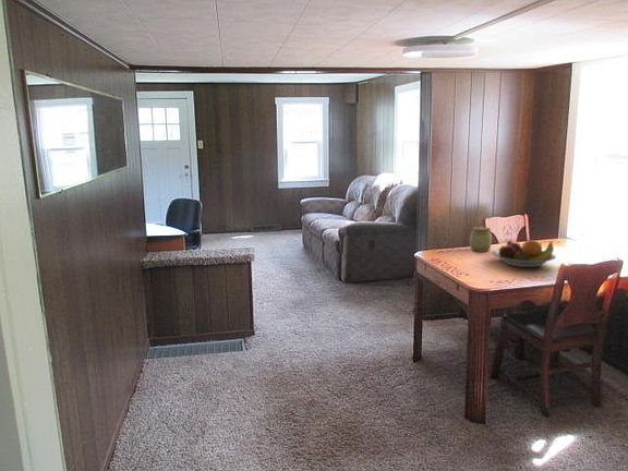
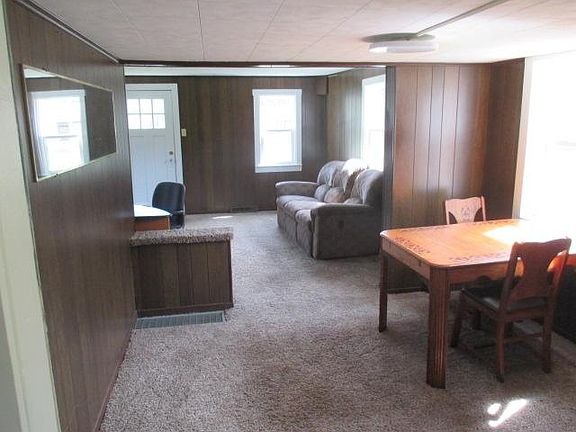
- jar [469,222,493,253]
- fruit bowl [492,239,557,268]
